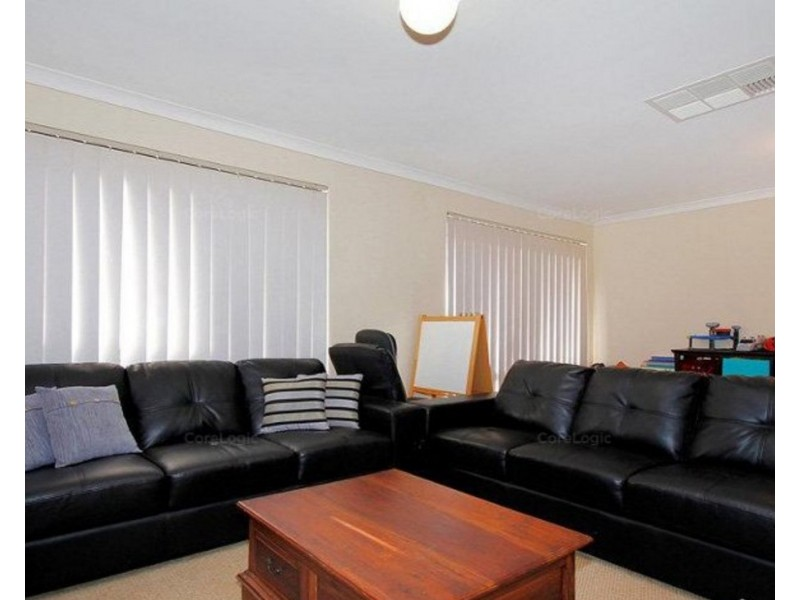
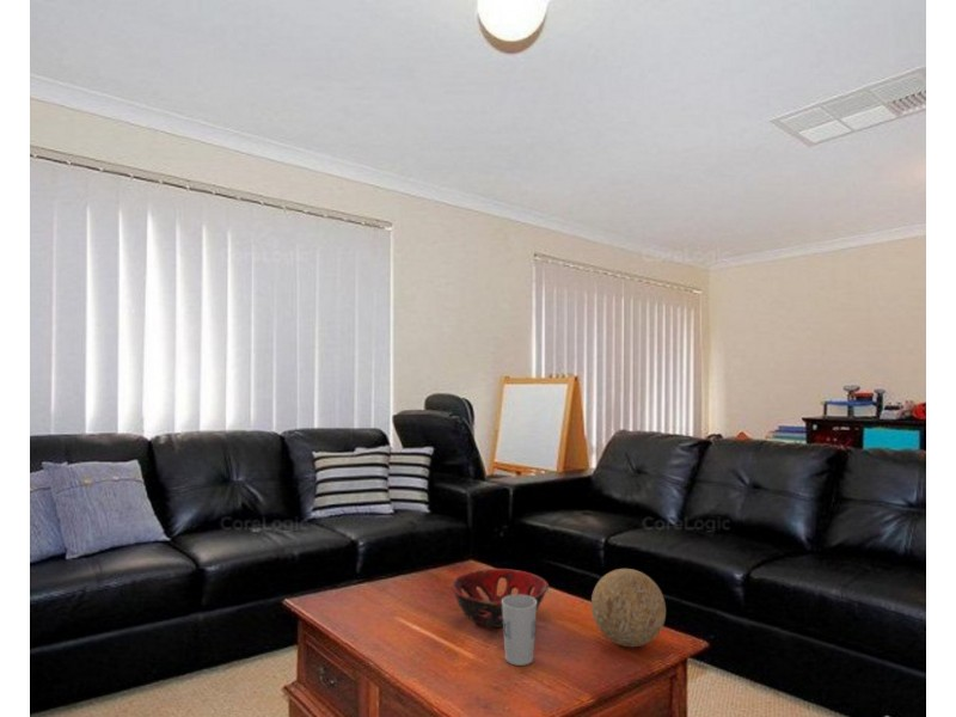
+ cup [502,594,538,667]
+ decorative ball [590,568,667,648]
+ decorative bowl [451,568,550,629]
